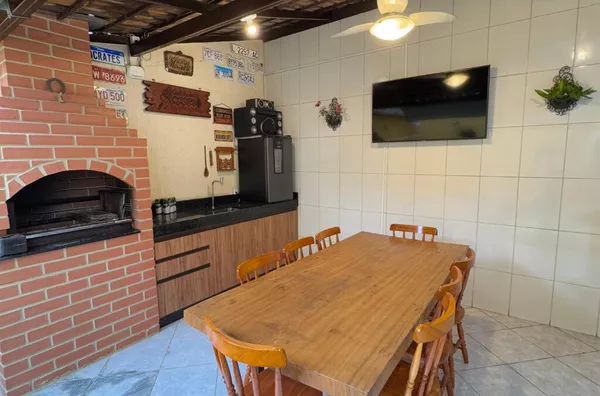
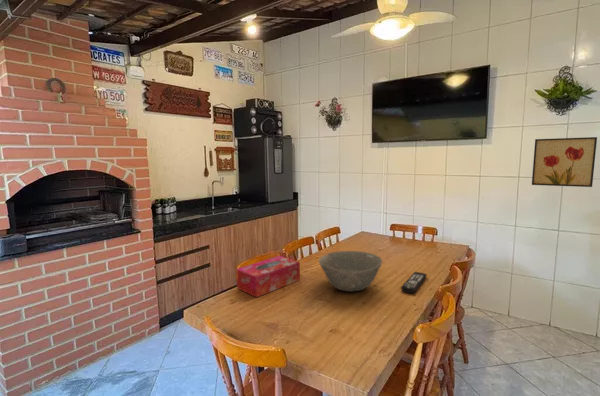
+ wall art [531,136,598,188]
+ bowl [317,250,383,293]
+ remote control [400,271,428,294]
+ tissue box [235,255,301,298]
